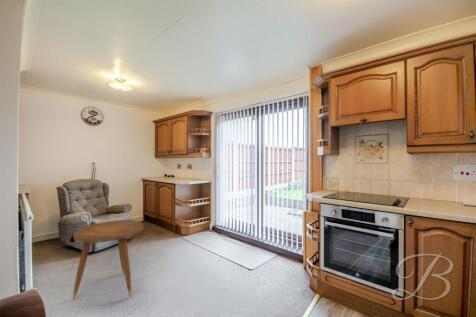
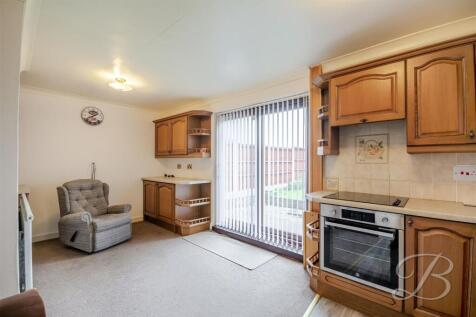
- side table [72,219,144,301]
